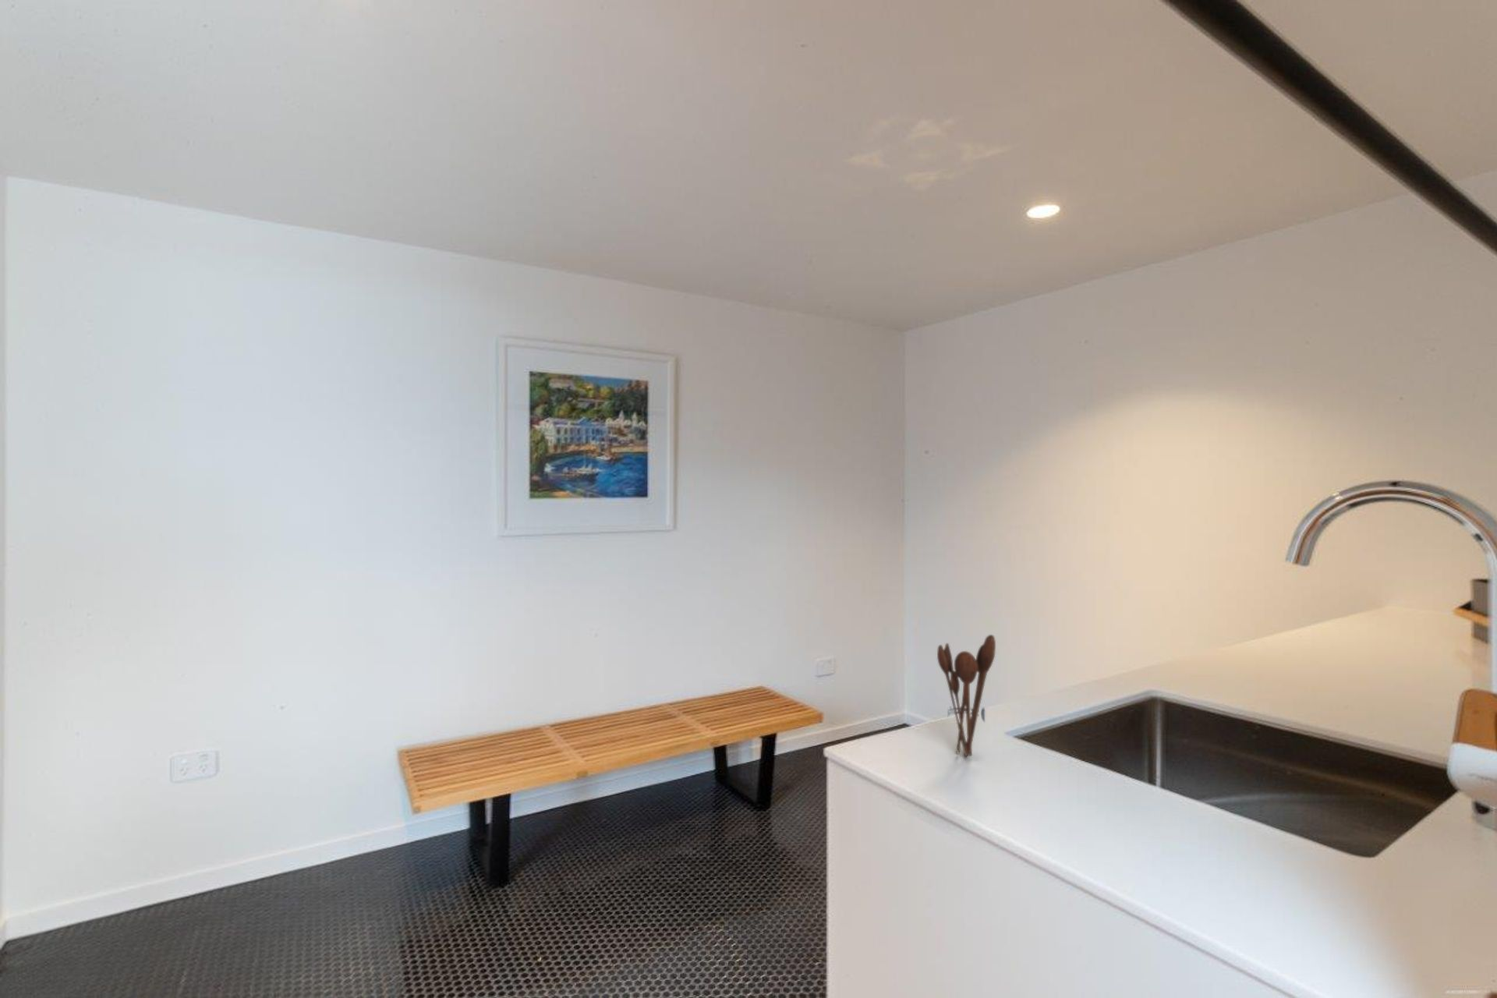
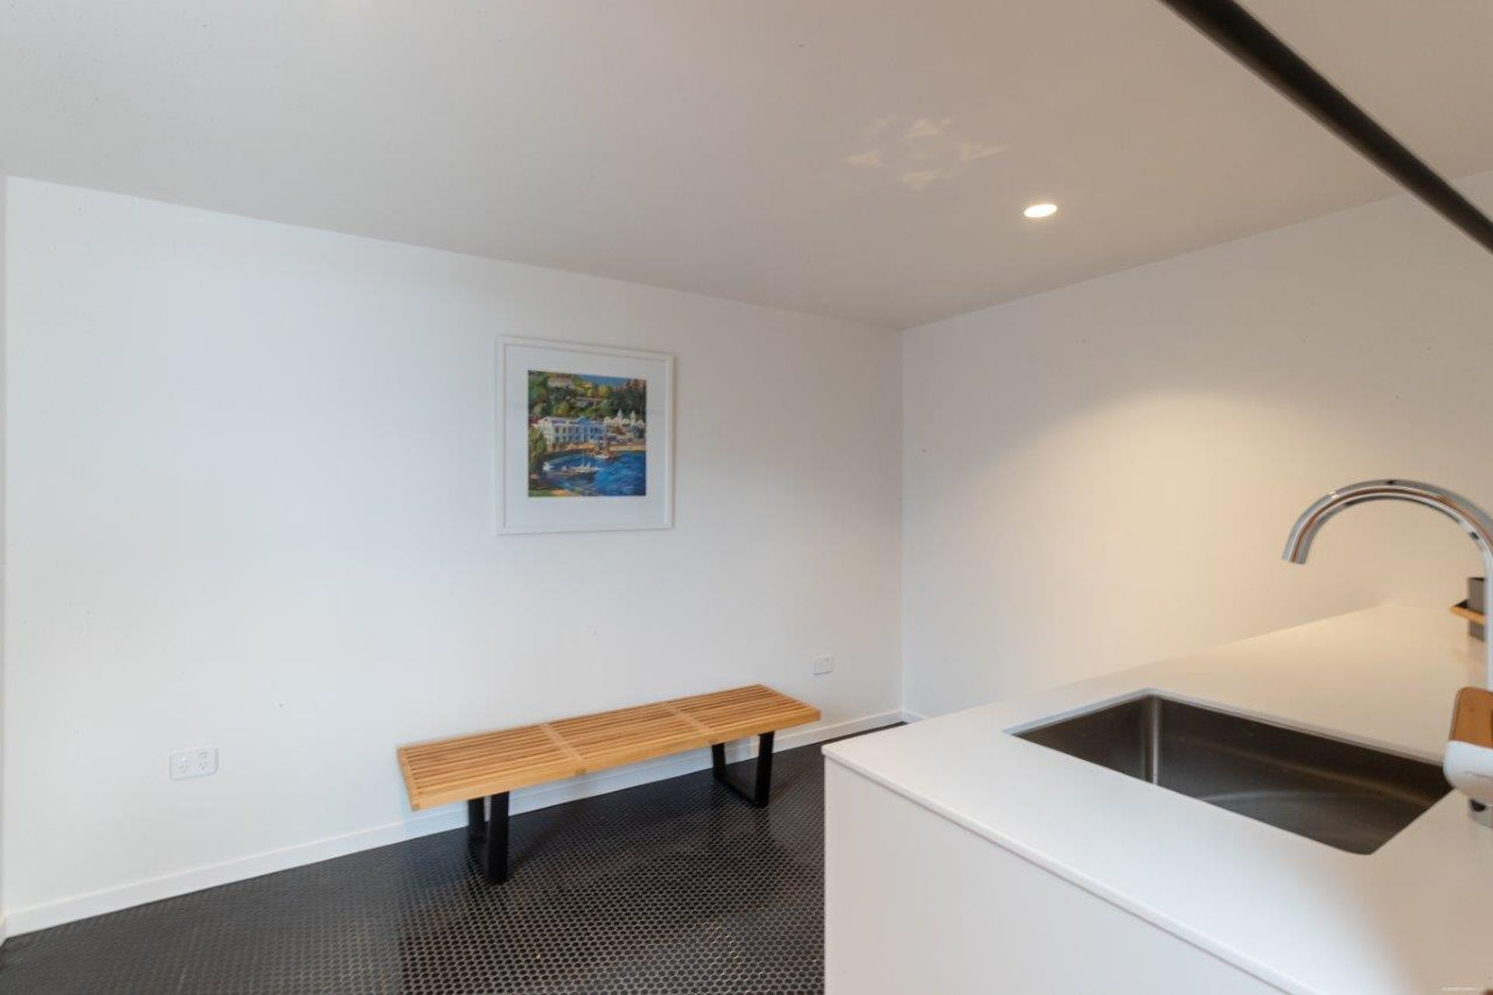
- utensil holder [937,634,997,759]
